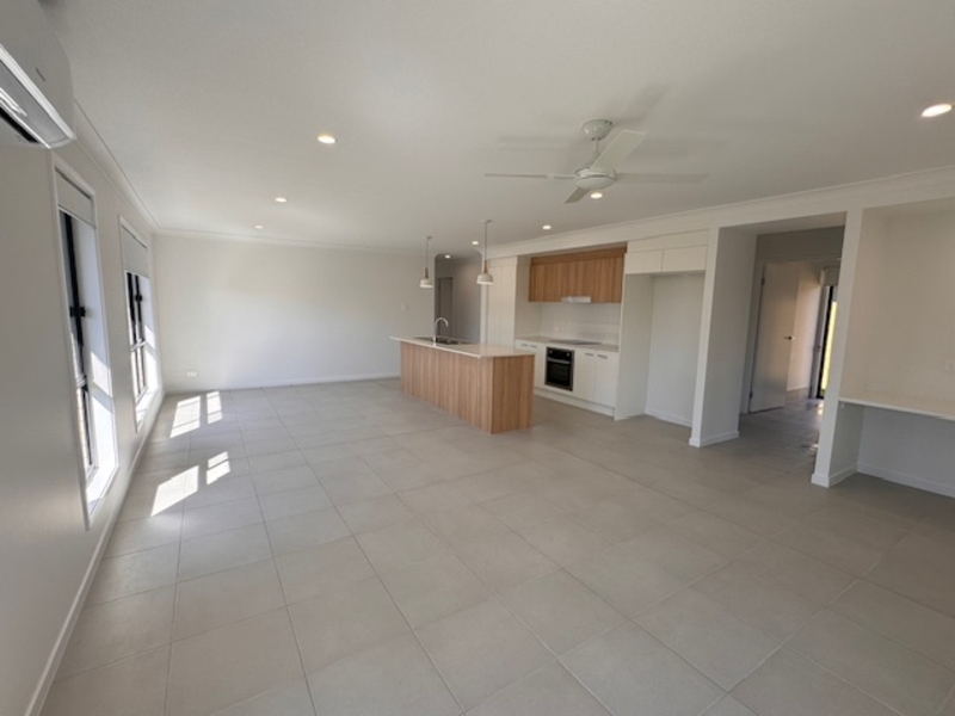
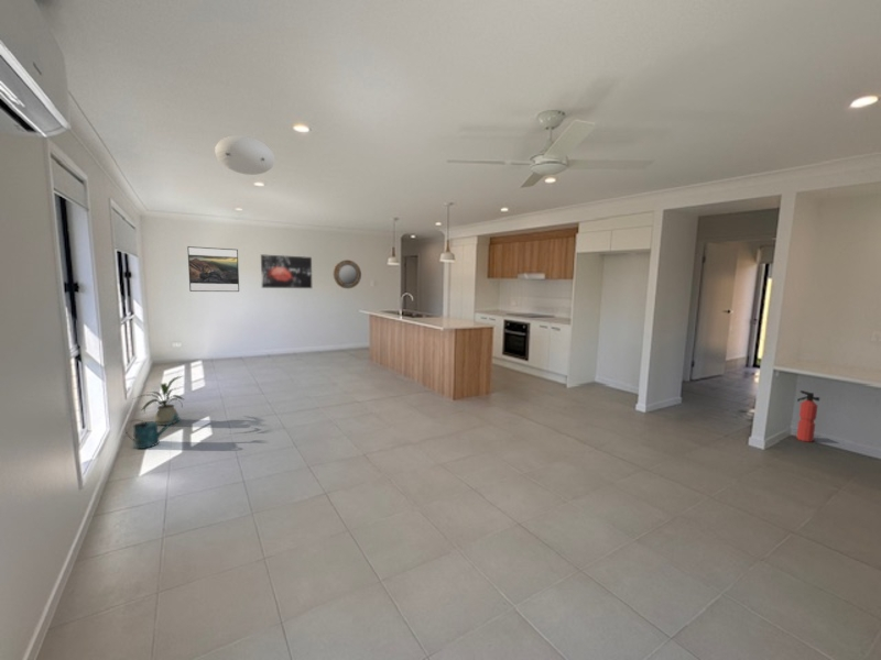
+ house plant [132,375,184,427]
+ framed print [186,245,240,293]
+ ceiling light [214,135,275,176]
+ fire extinguisher [795,389,820,443]
+ wall art [260,253,313,289]
+ home mirror [333,258,362,289]
+ watering can [124,415,182,450]
